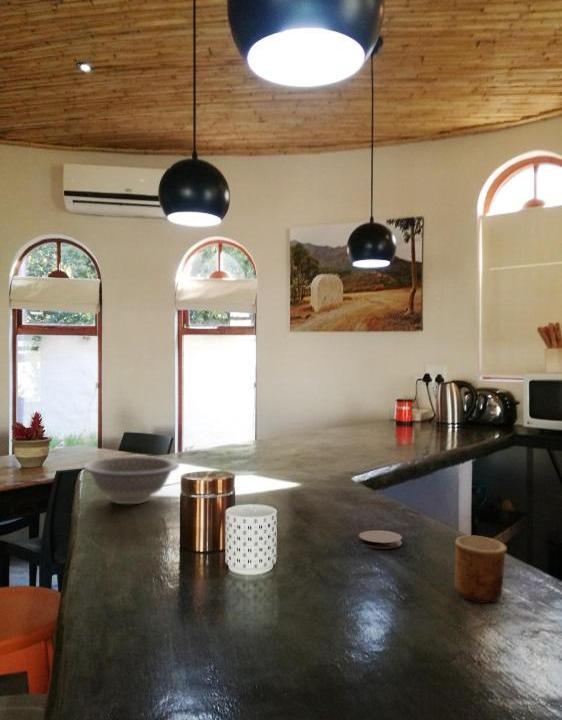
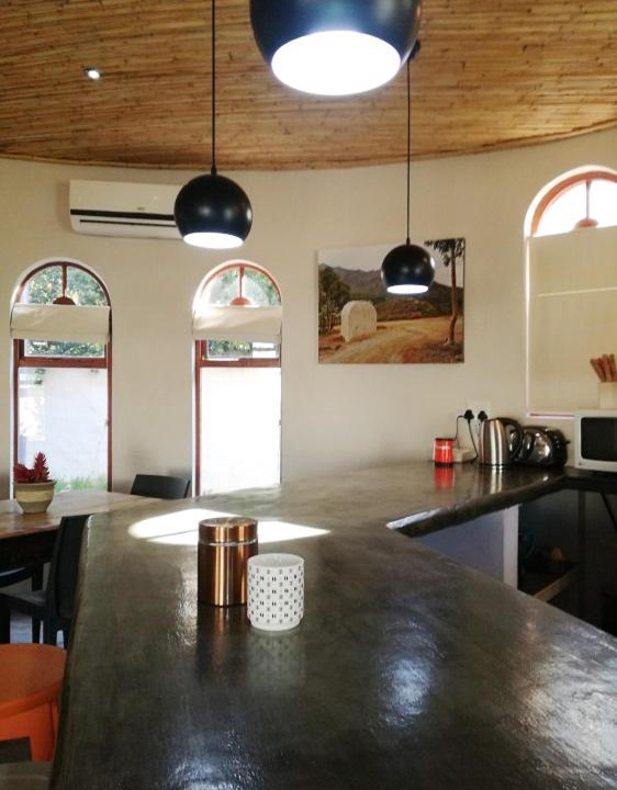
- bowl [82,455,180,505]
- coaster [358,529,403,550]
- cup [454,534,508,604]
